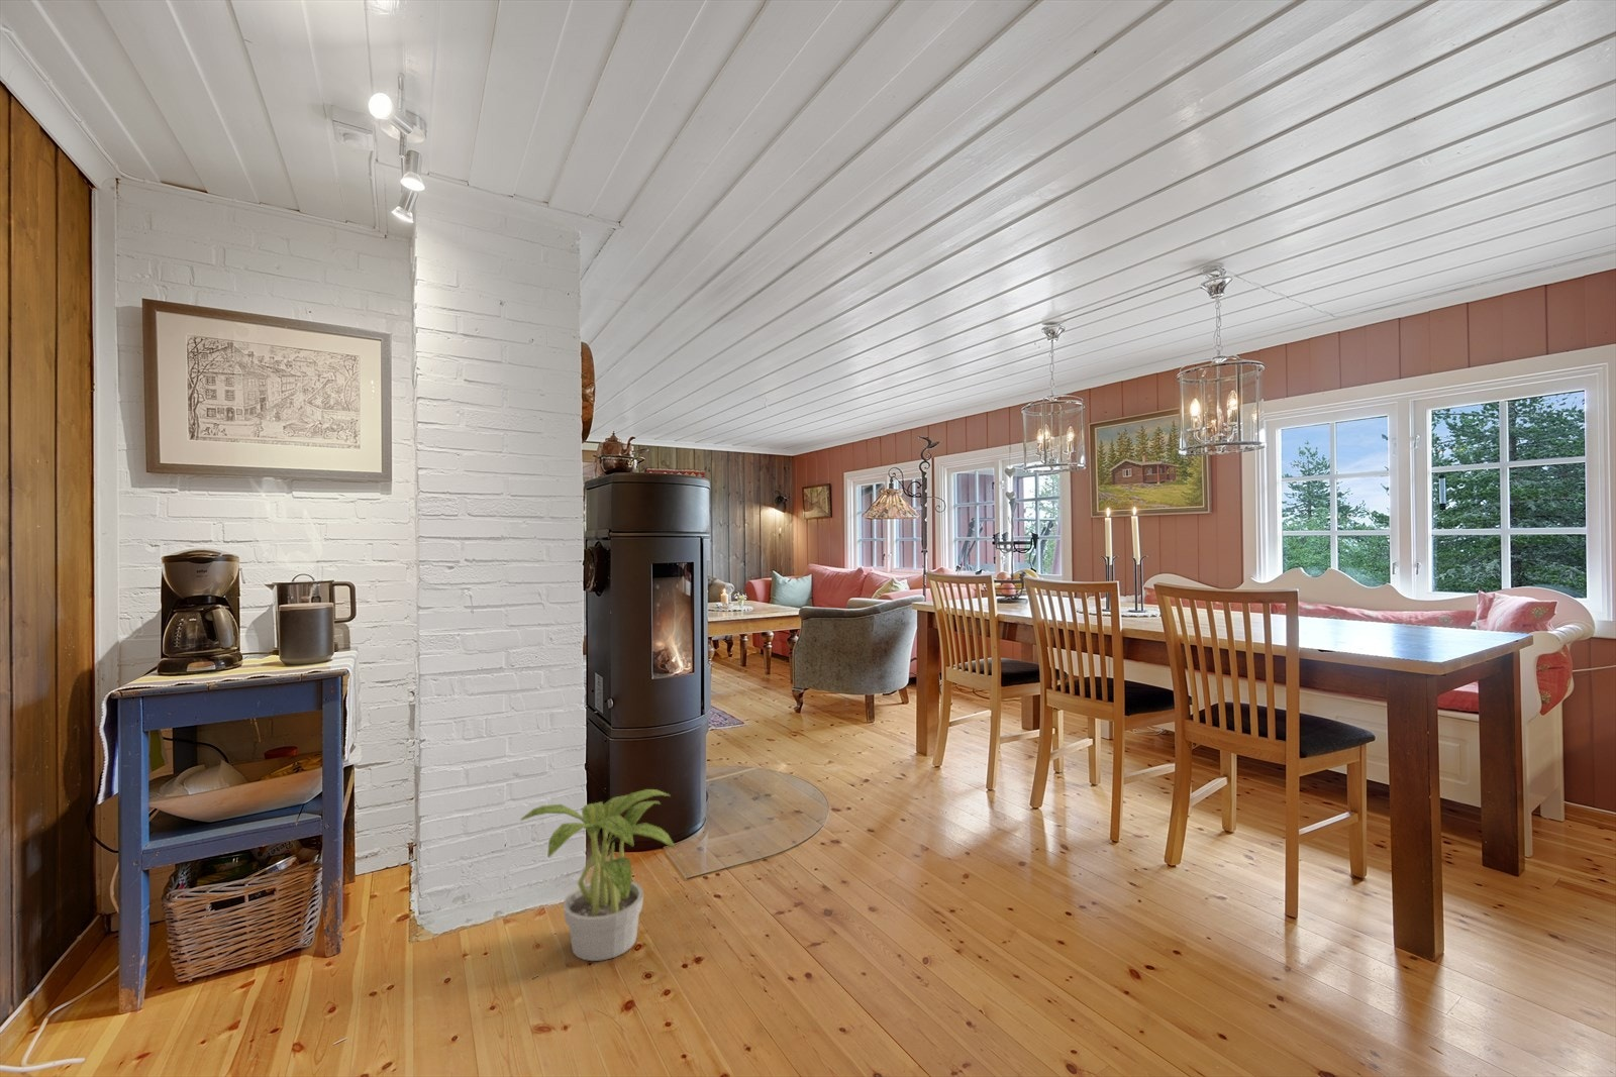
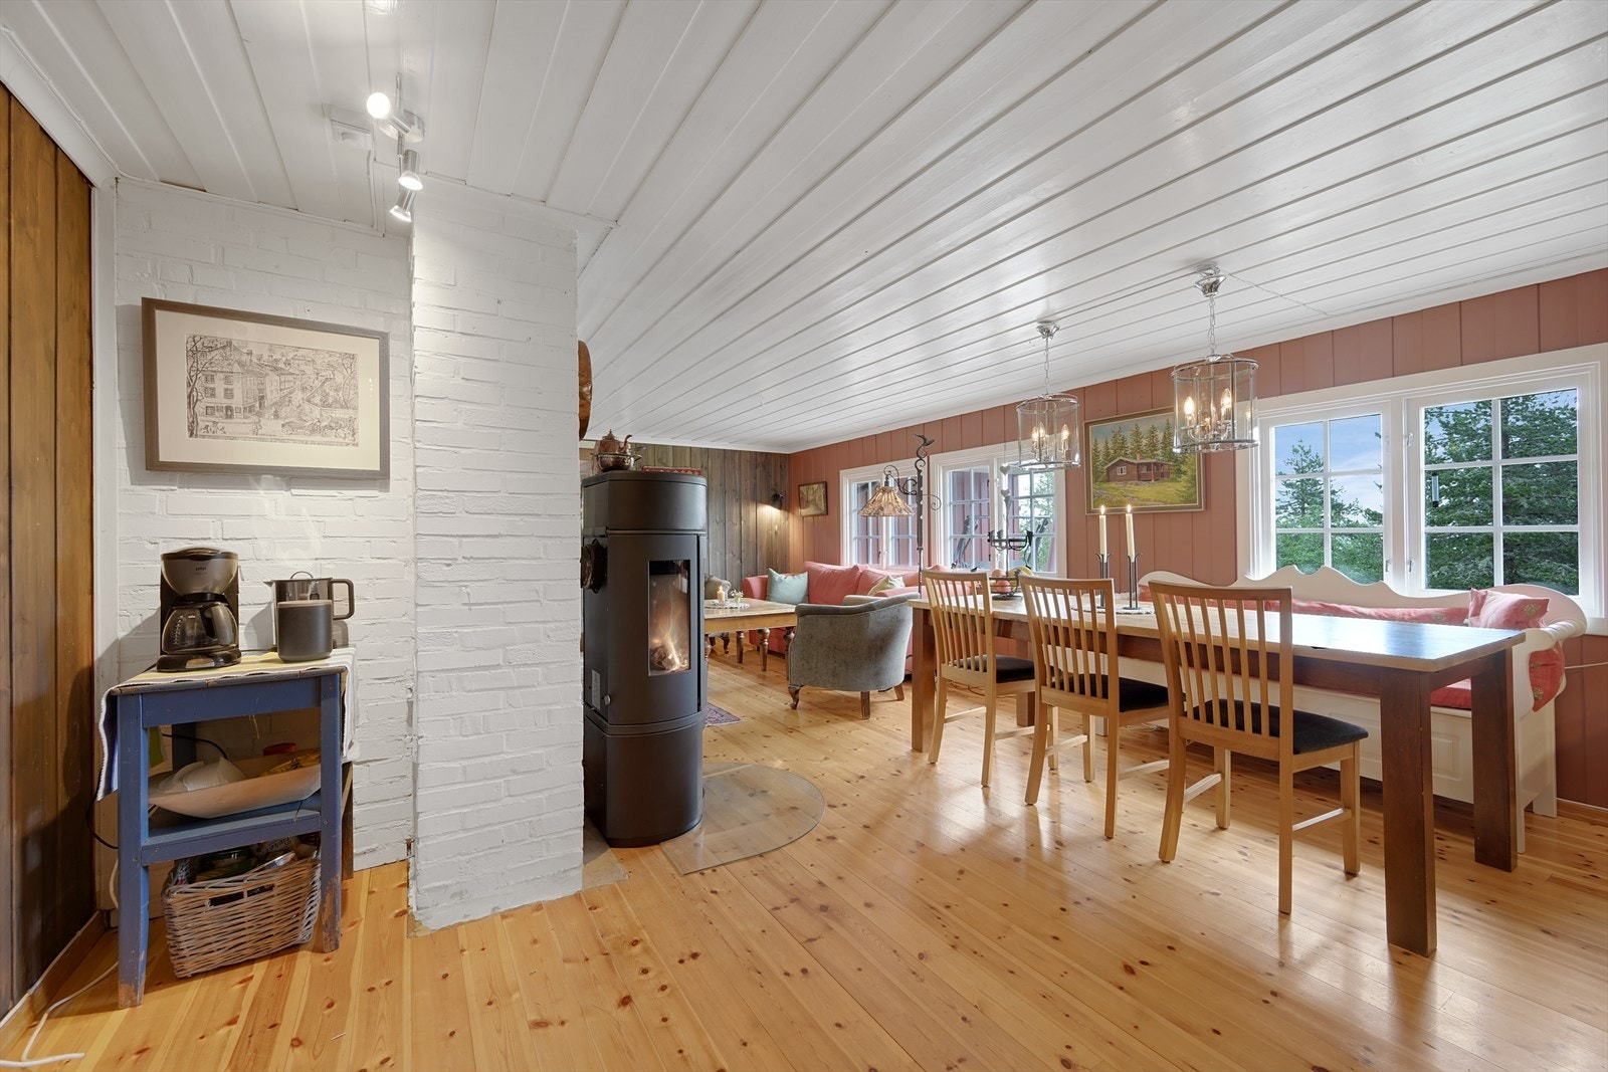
- potted plant [519,789,676,962]
